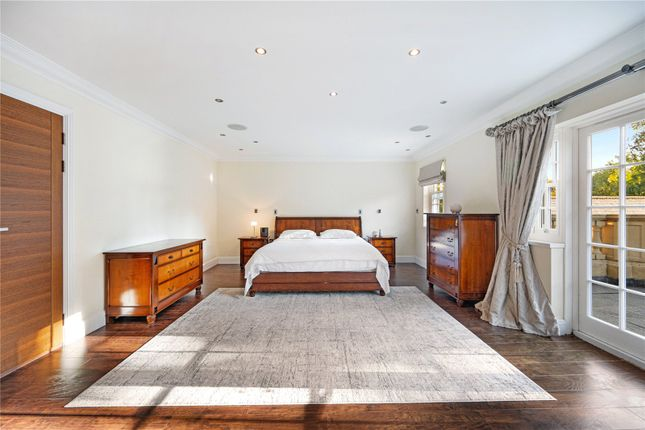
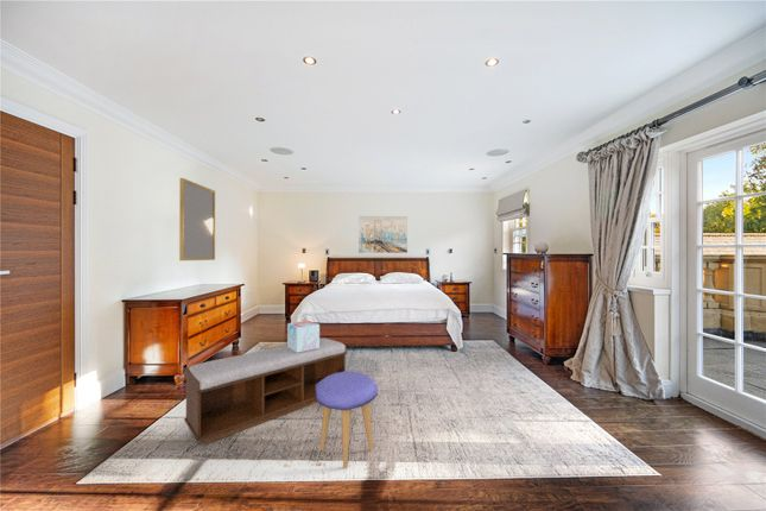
+ wall art [357,215,409,254]
+ bench [183,337,348,446]
+ decorative box [286,320,321,353]
+ stool [316,371,379,469]
+ home mirror [178,177,216,261]
